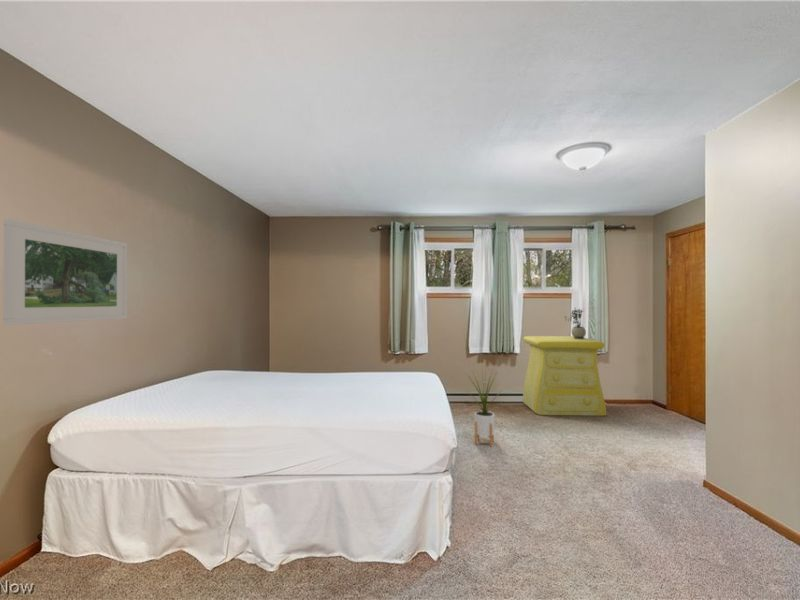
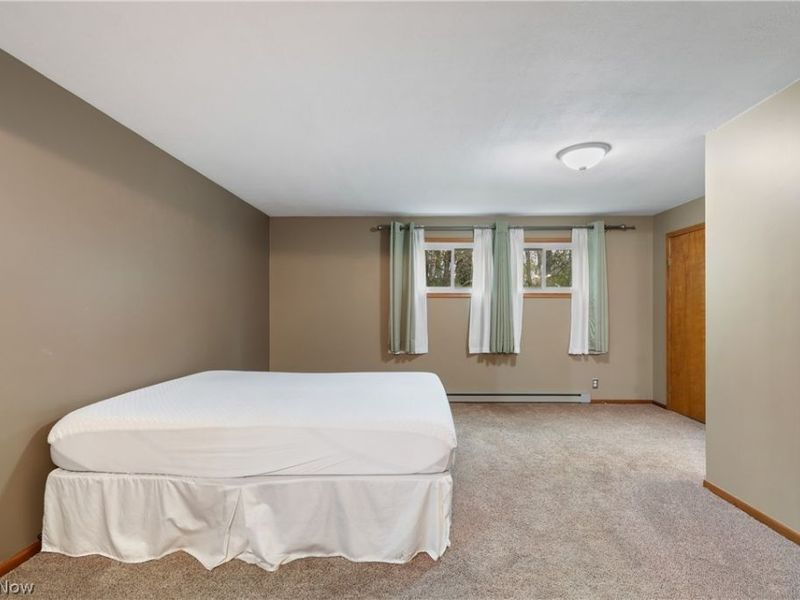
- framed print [2,218,128,326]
- potted plant [564,308,587,339]
- house plant [464,365,504,448]
- dresser [522,335,607,417]
